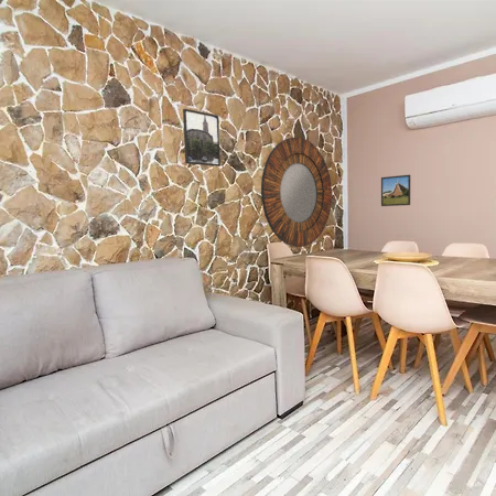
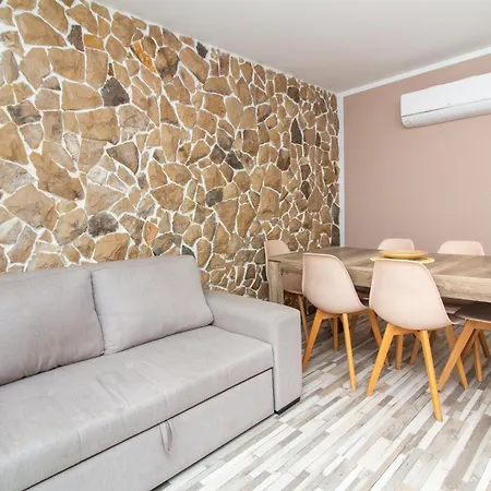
- home mirror [260,136,333,248]
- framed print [380,174,411,207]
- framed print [182,108,222,168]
